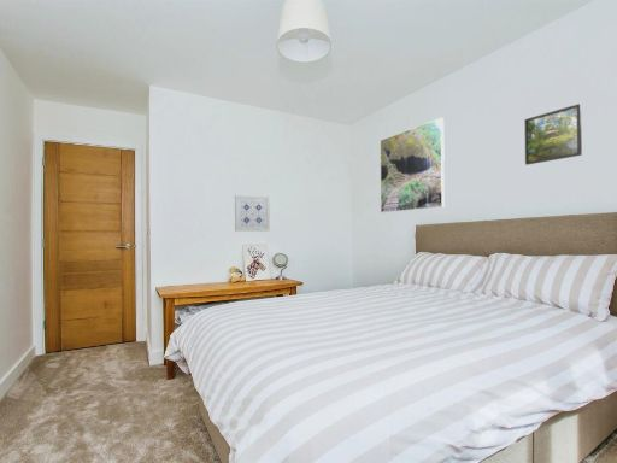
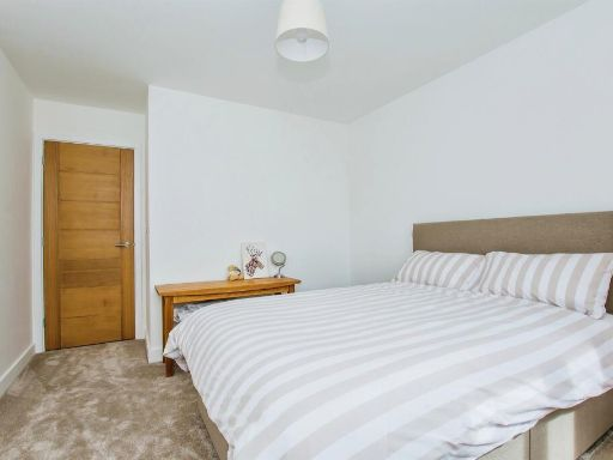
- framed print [380,117,446,213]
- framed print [523,102,583,166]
- wall art [234,194,271,233]
